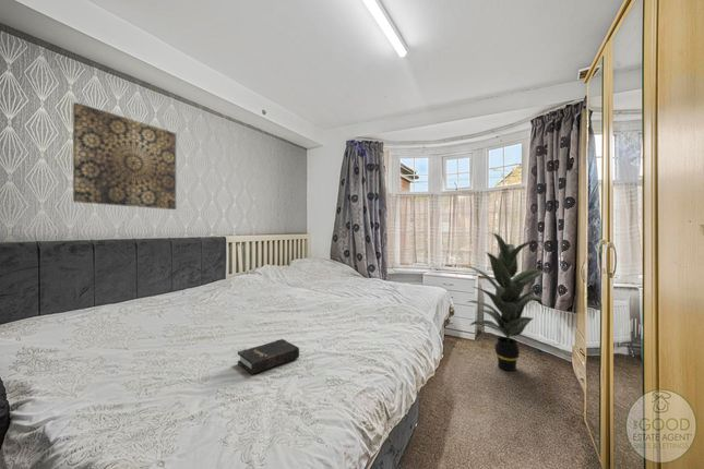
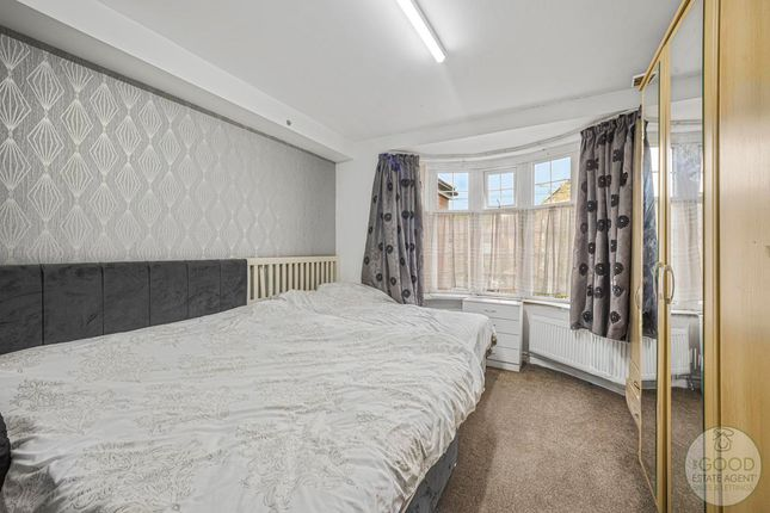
- hardback book [237,338,300,375]
- wall art [72,101,177,211]
- indoor plant [457,232,553,372]
